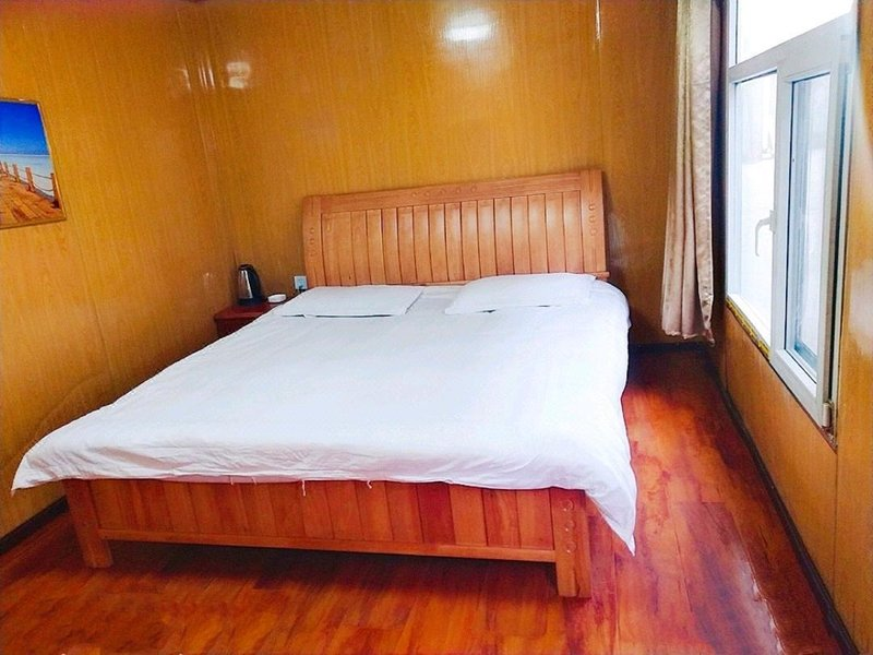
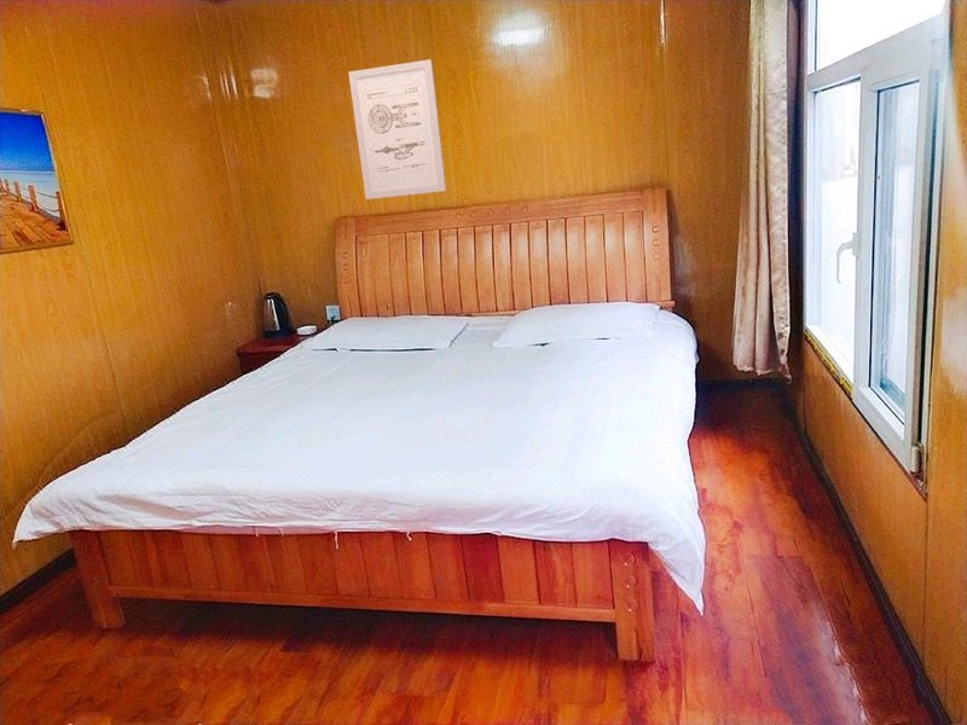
+ wall art [347,58,447,201]
